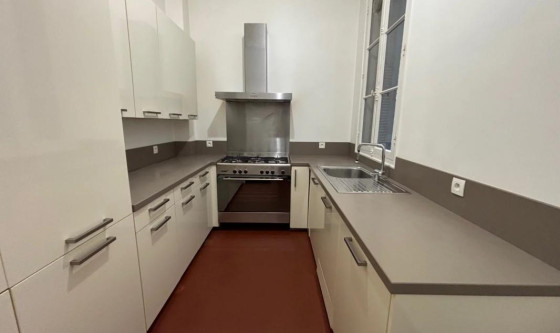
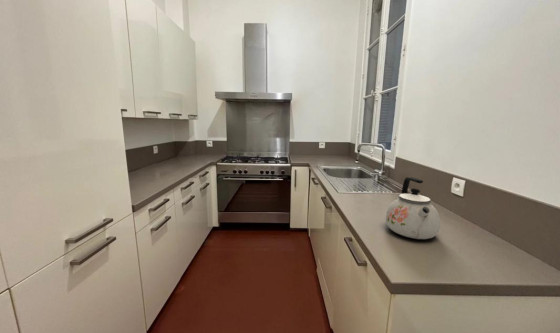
+ kettle [385,176,441,240]
